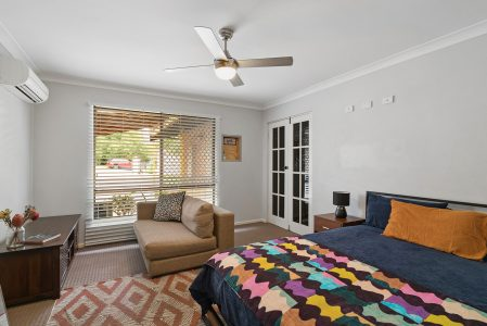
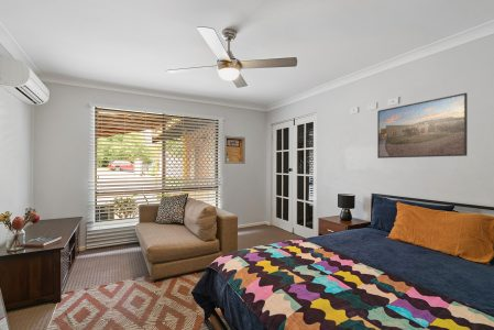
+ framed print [376,91,469,160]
